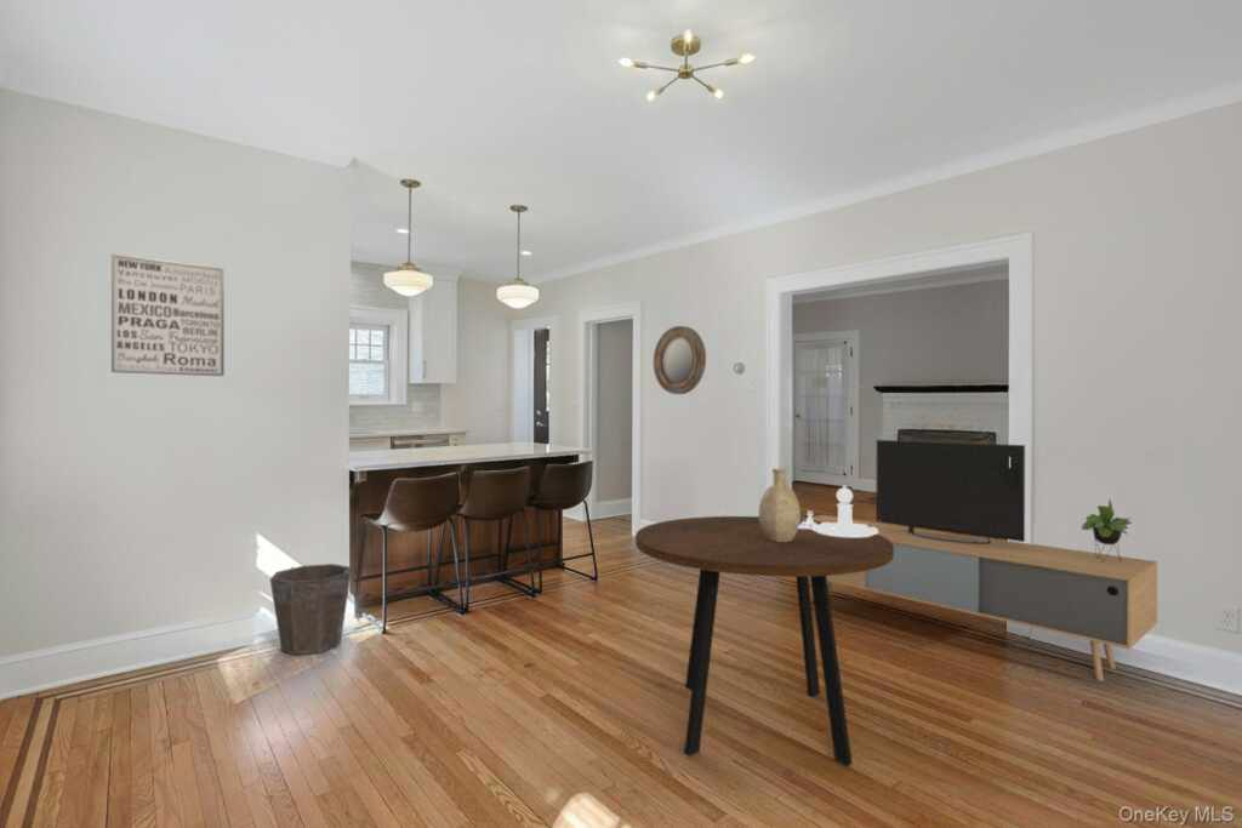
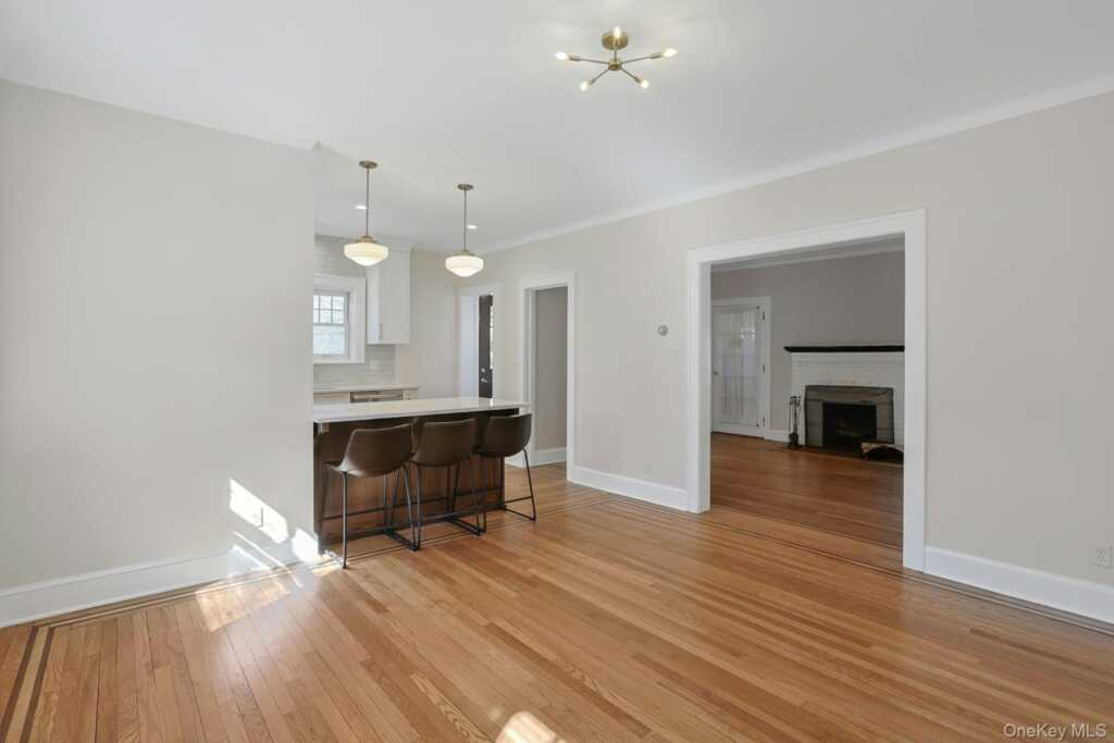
- candlestick [798,484,878,537]
- wall art [110,252,226,377]
- waste bin [269,563,353,656]
- media console [801,439,1158,681]
- home mirror [653,325,707,395]
- dining table [634,515,894,767]
- decorative vase [758,467,802,542]
